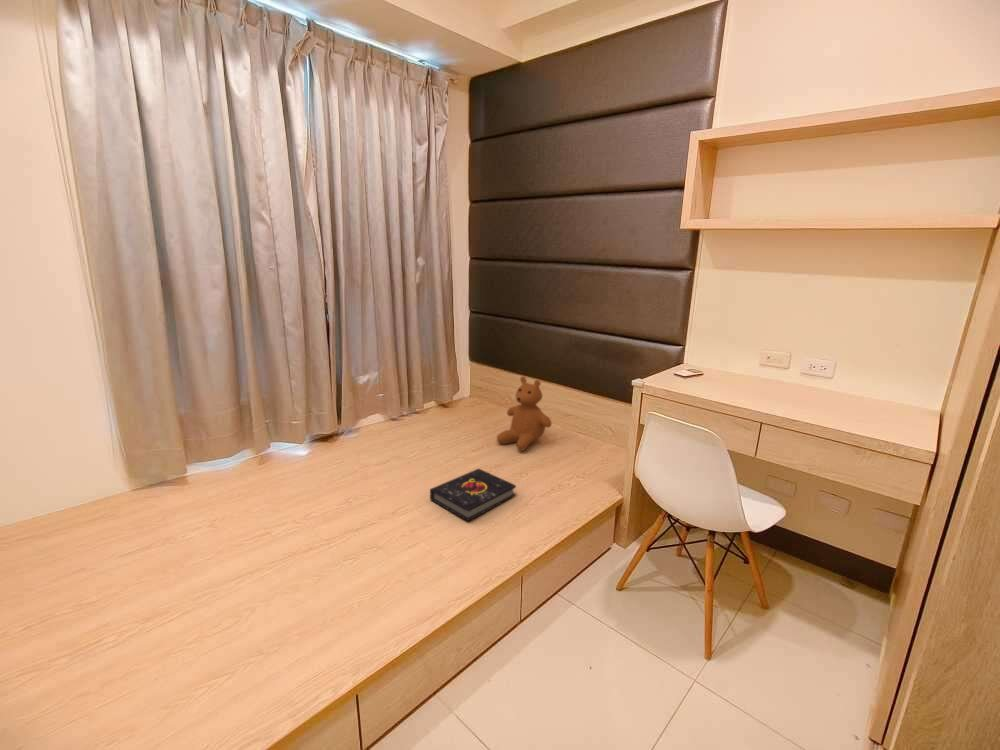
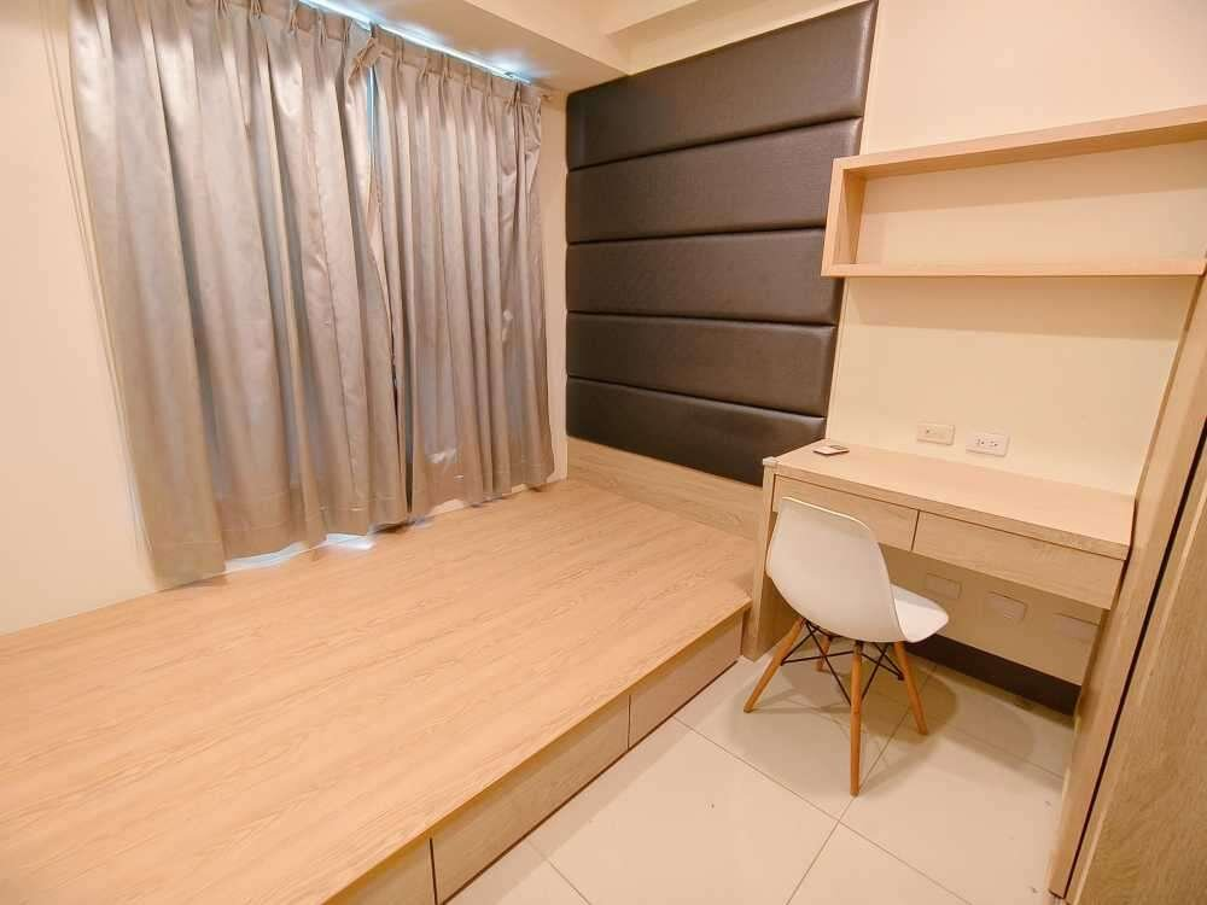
- teddy bear [496,375,553,452]
- book [429,468,517,522]
